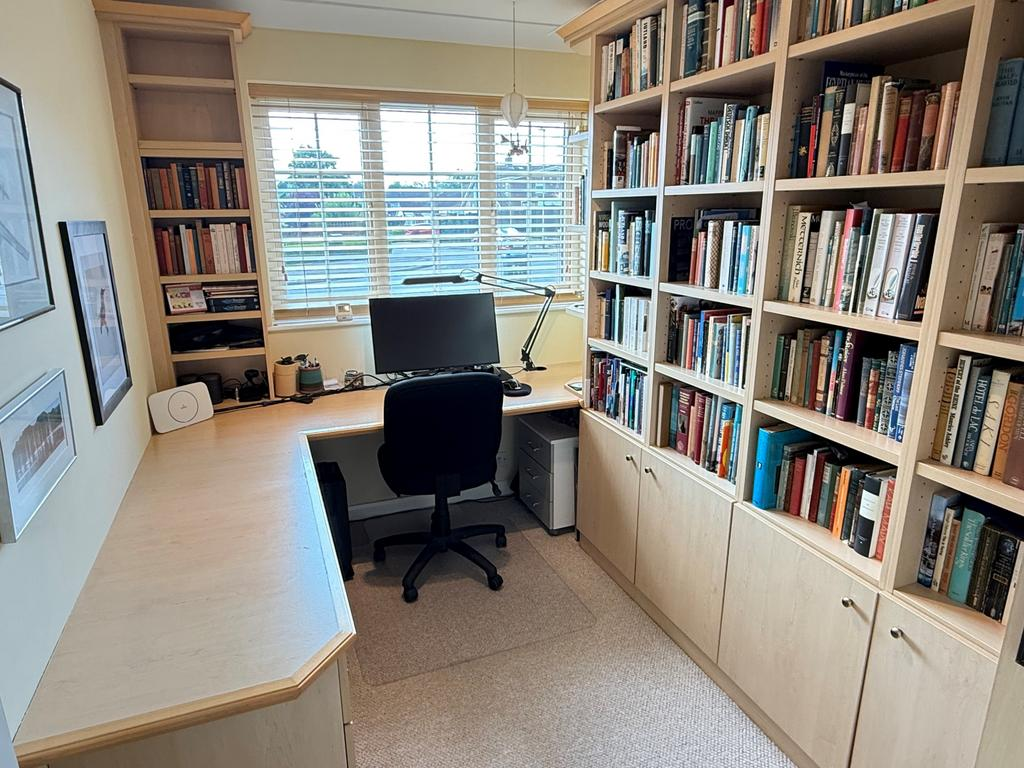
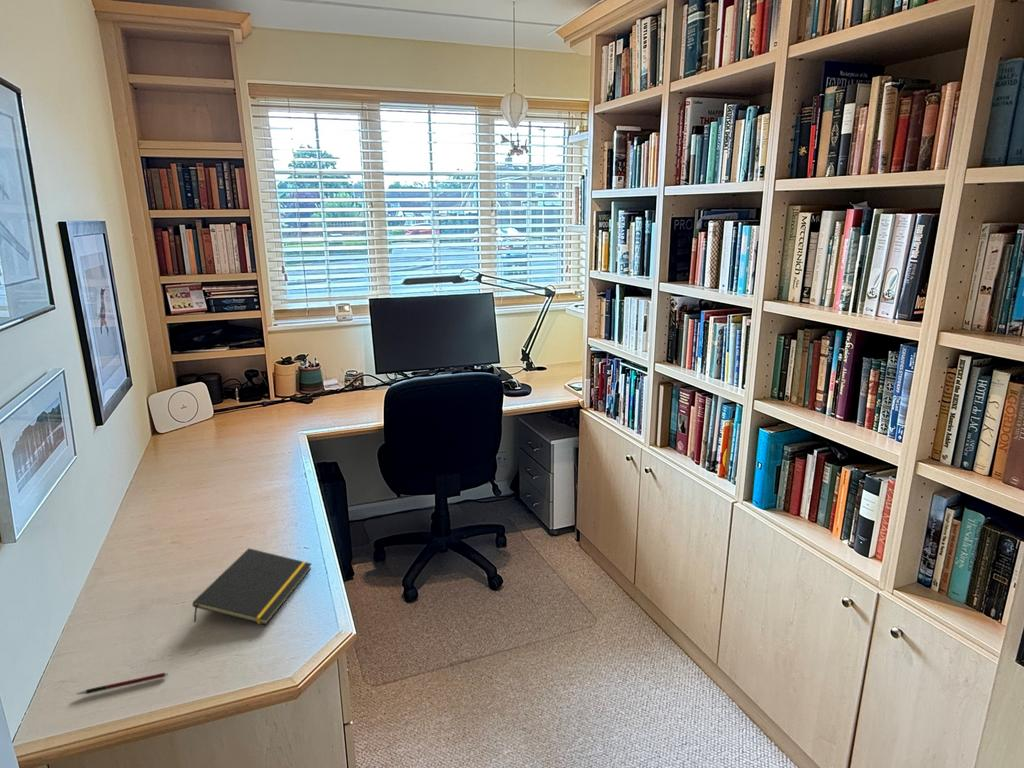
+ notepad [192,547,312,626]
+ pen [76,672,169,695]
